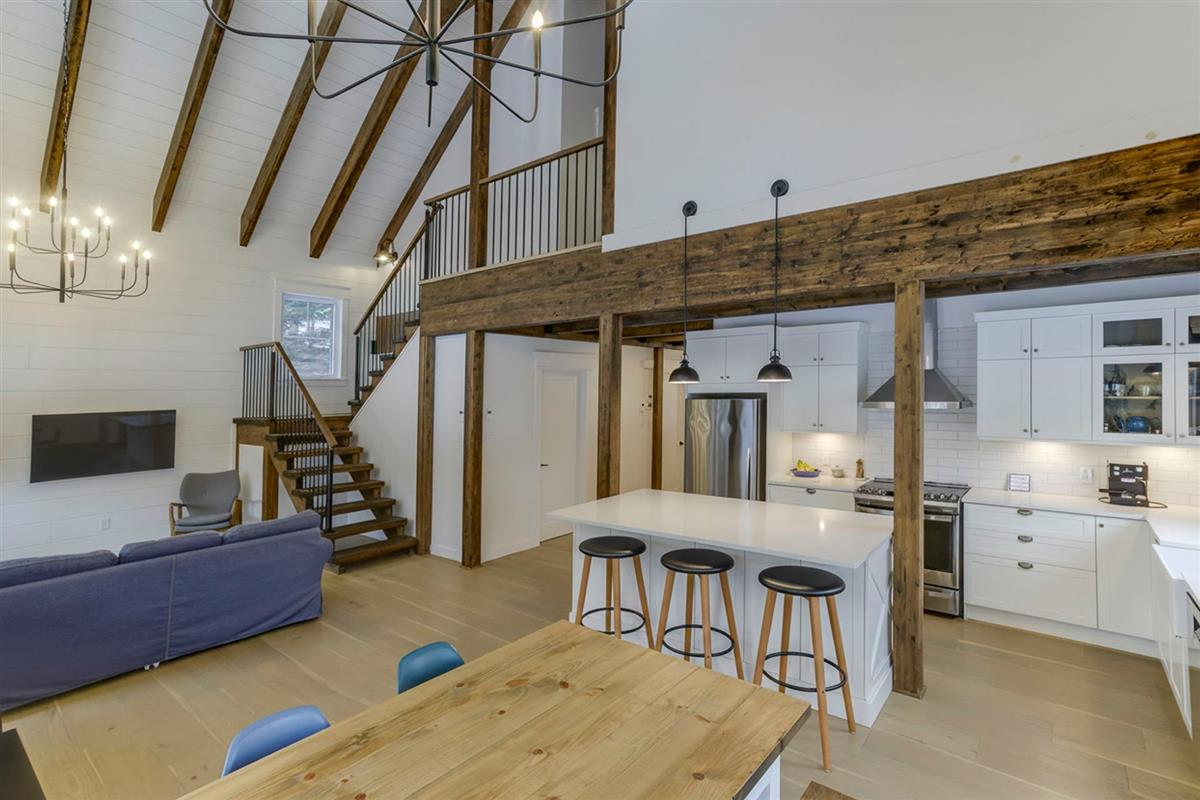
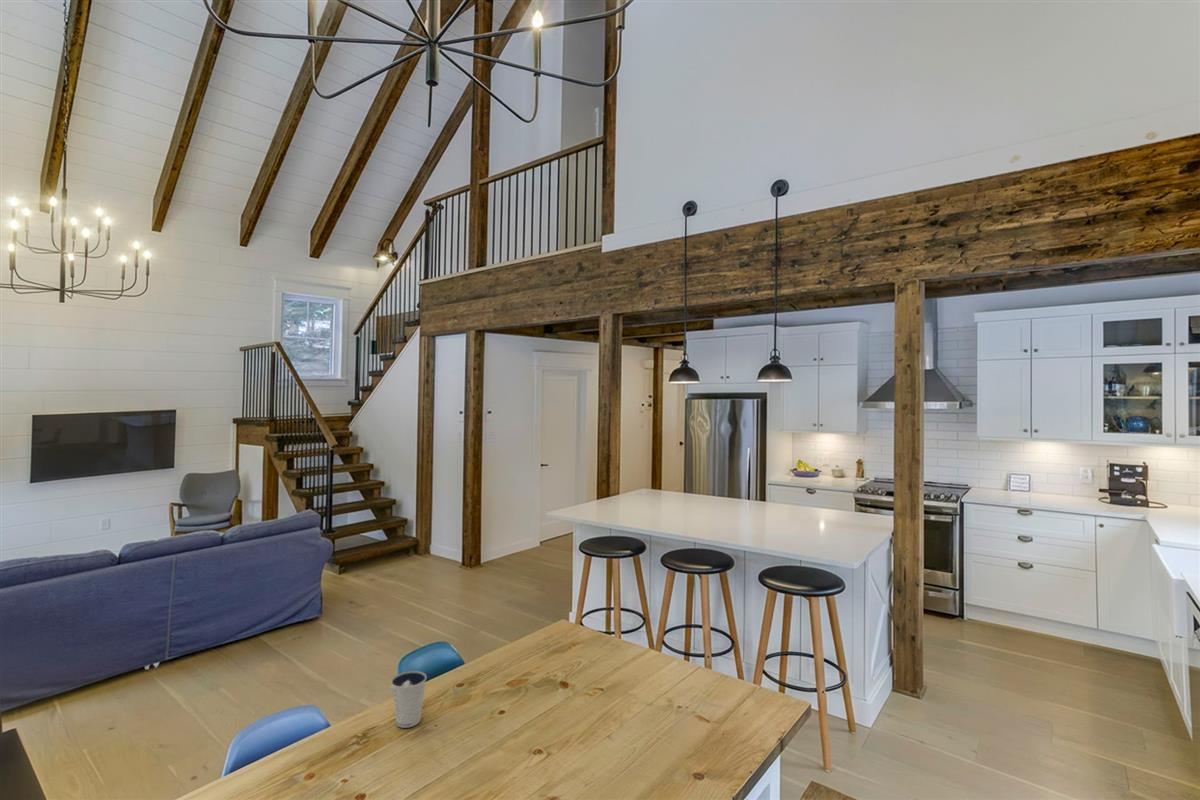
+ dixie cup [390,670,428,729]
